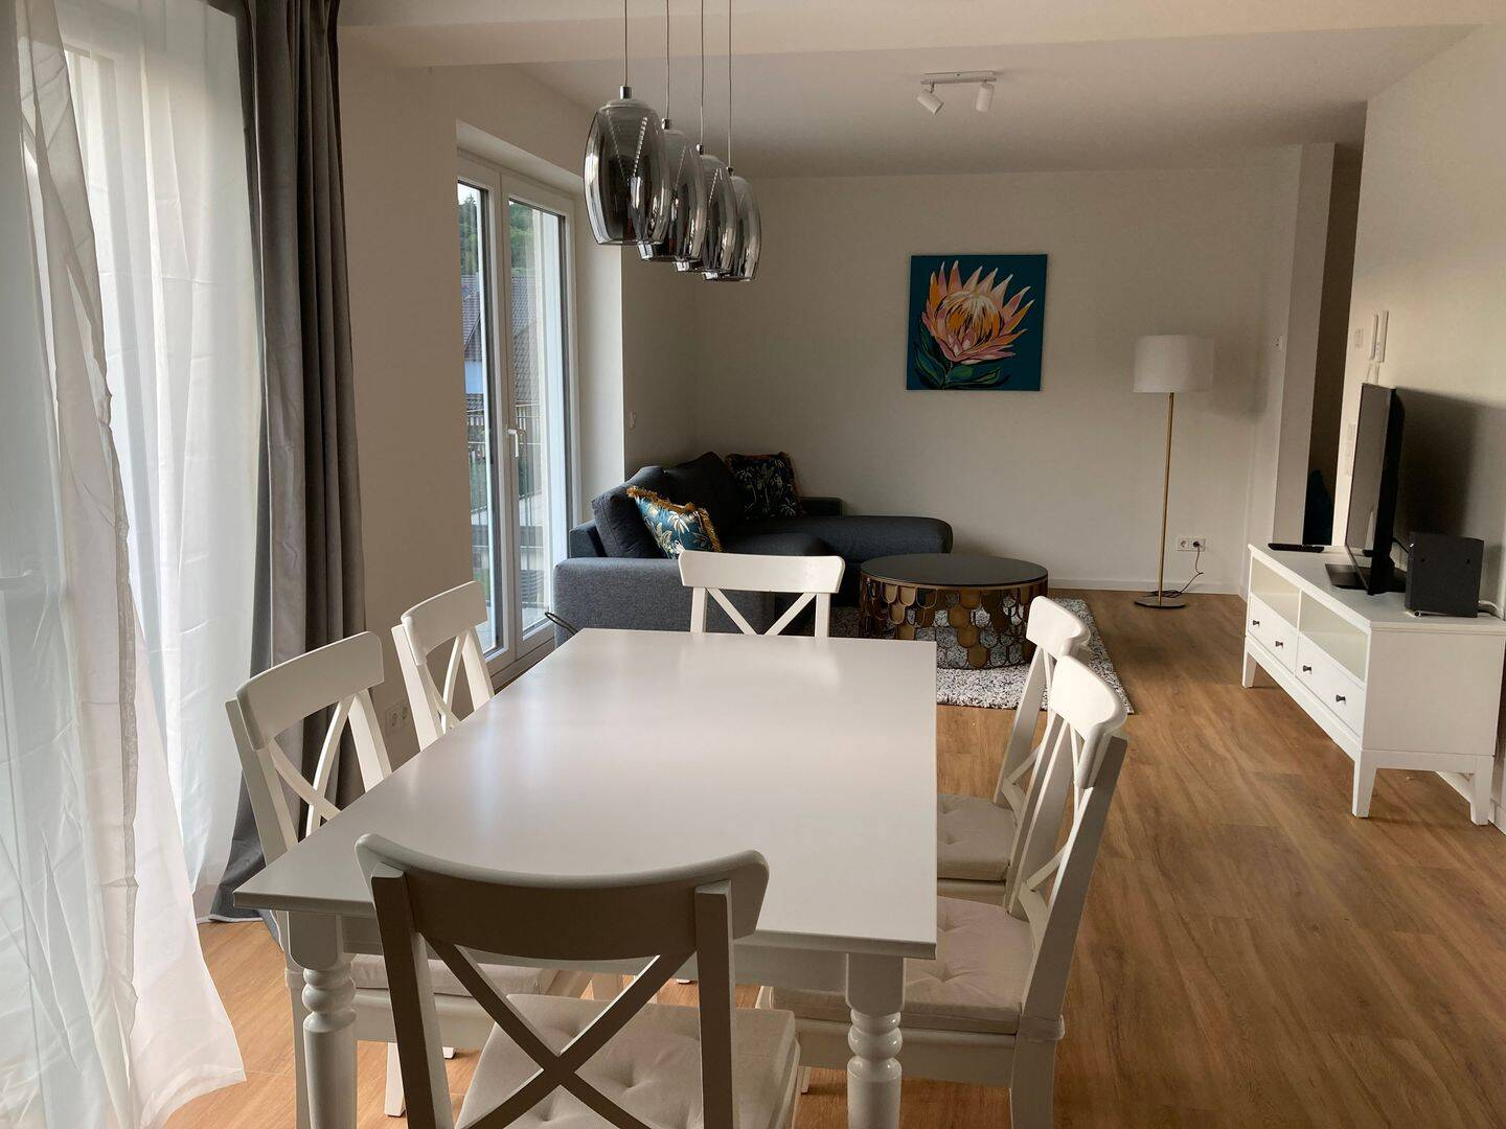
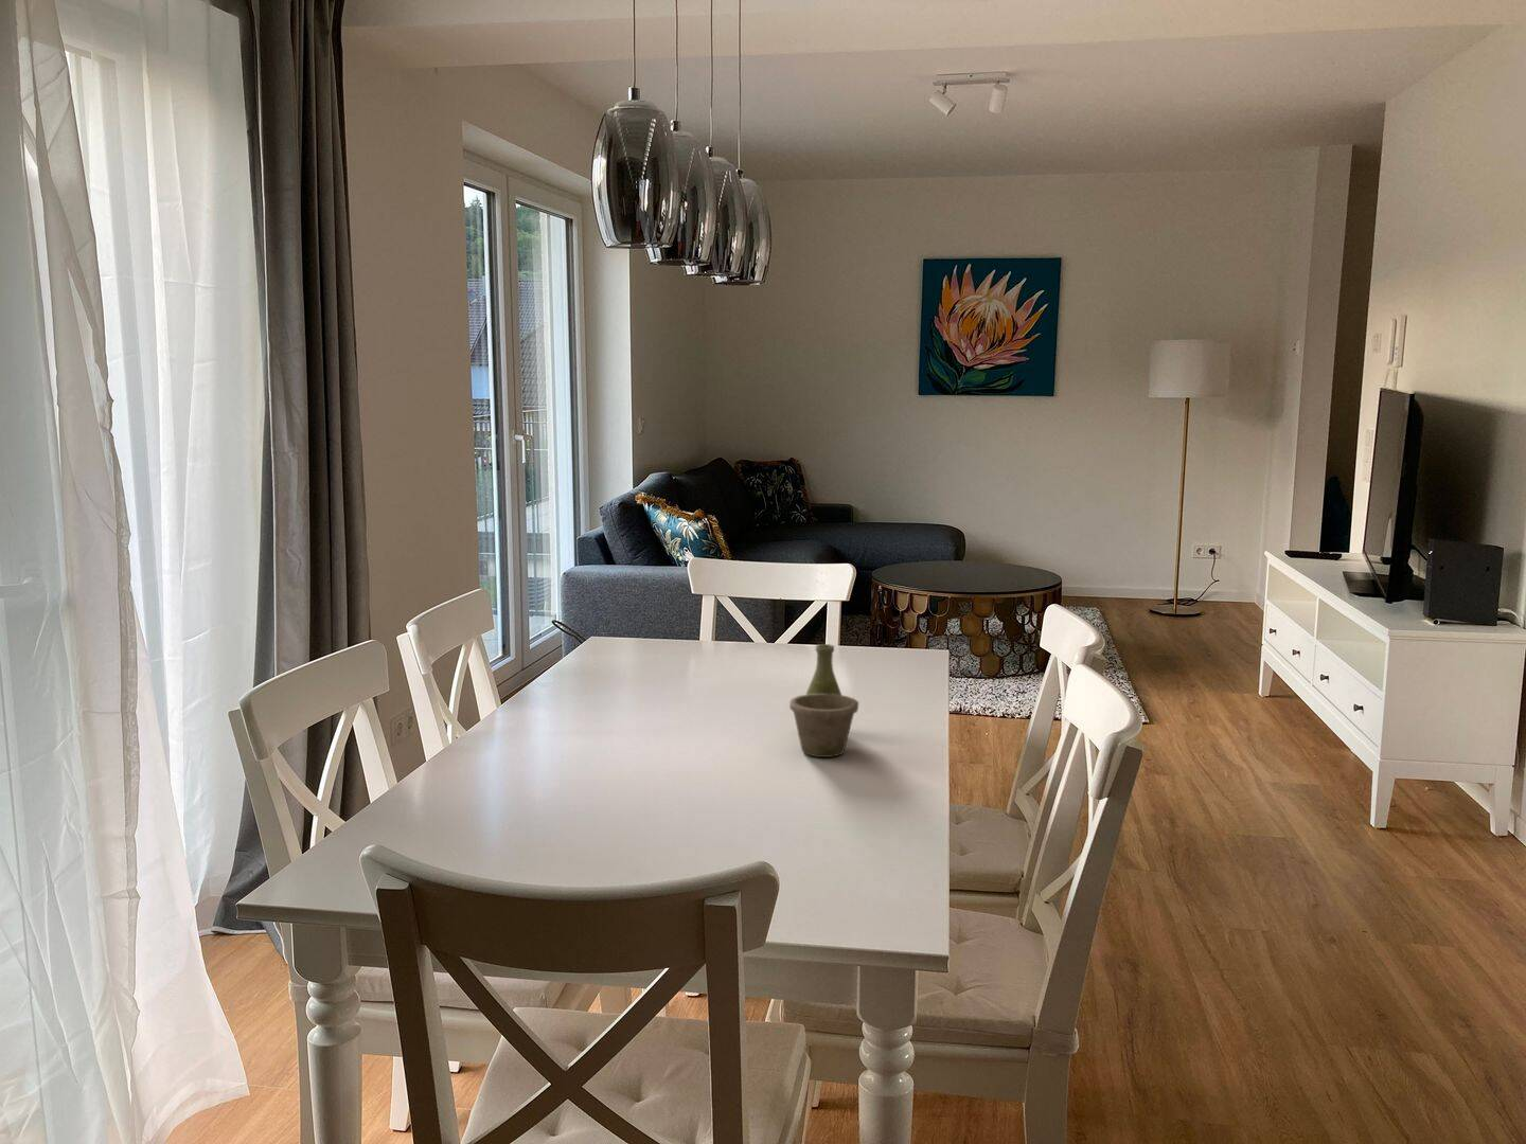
+ vase [788,643,859,758]
